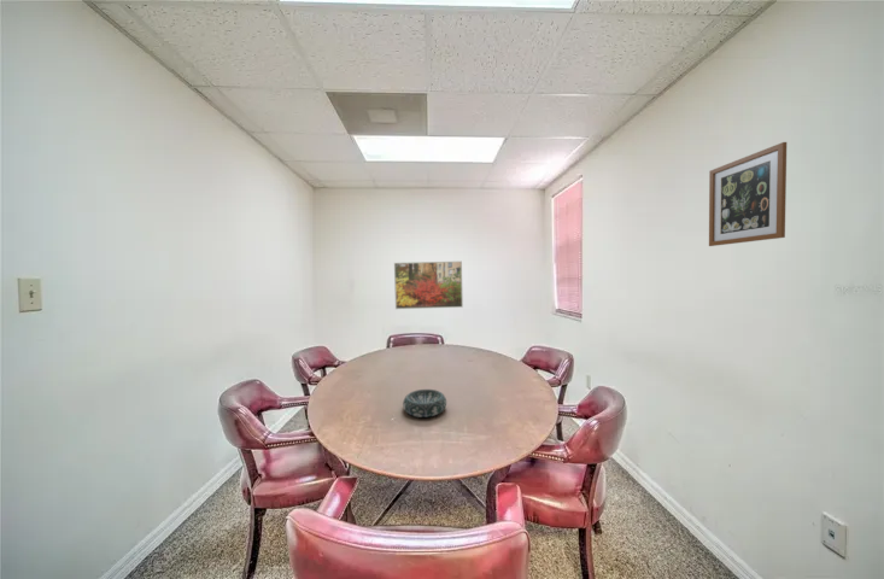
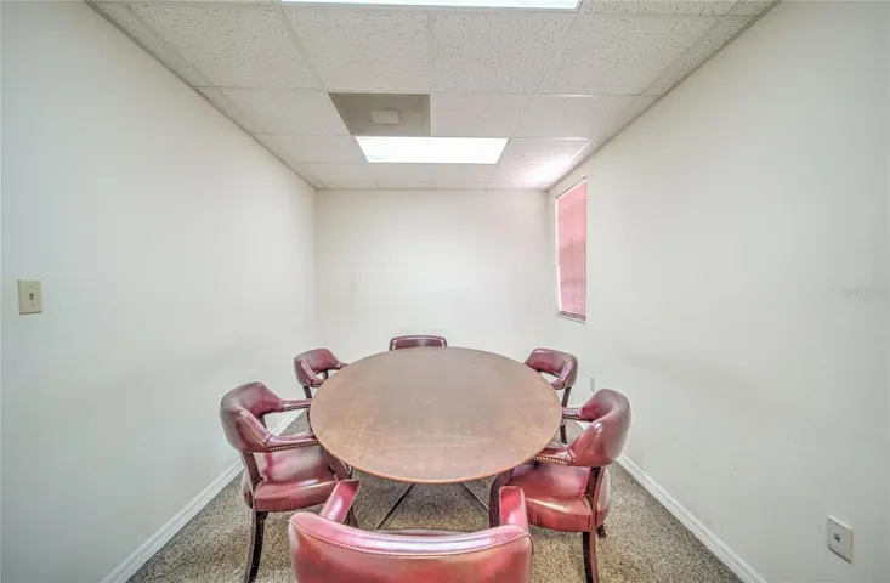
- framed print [393,261,464,310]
- wall art [708,141,788,247]
- decorative bowl [402,388,447,419]
